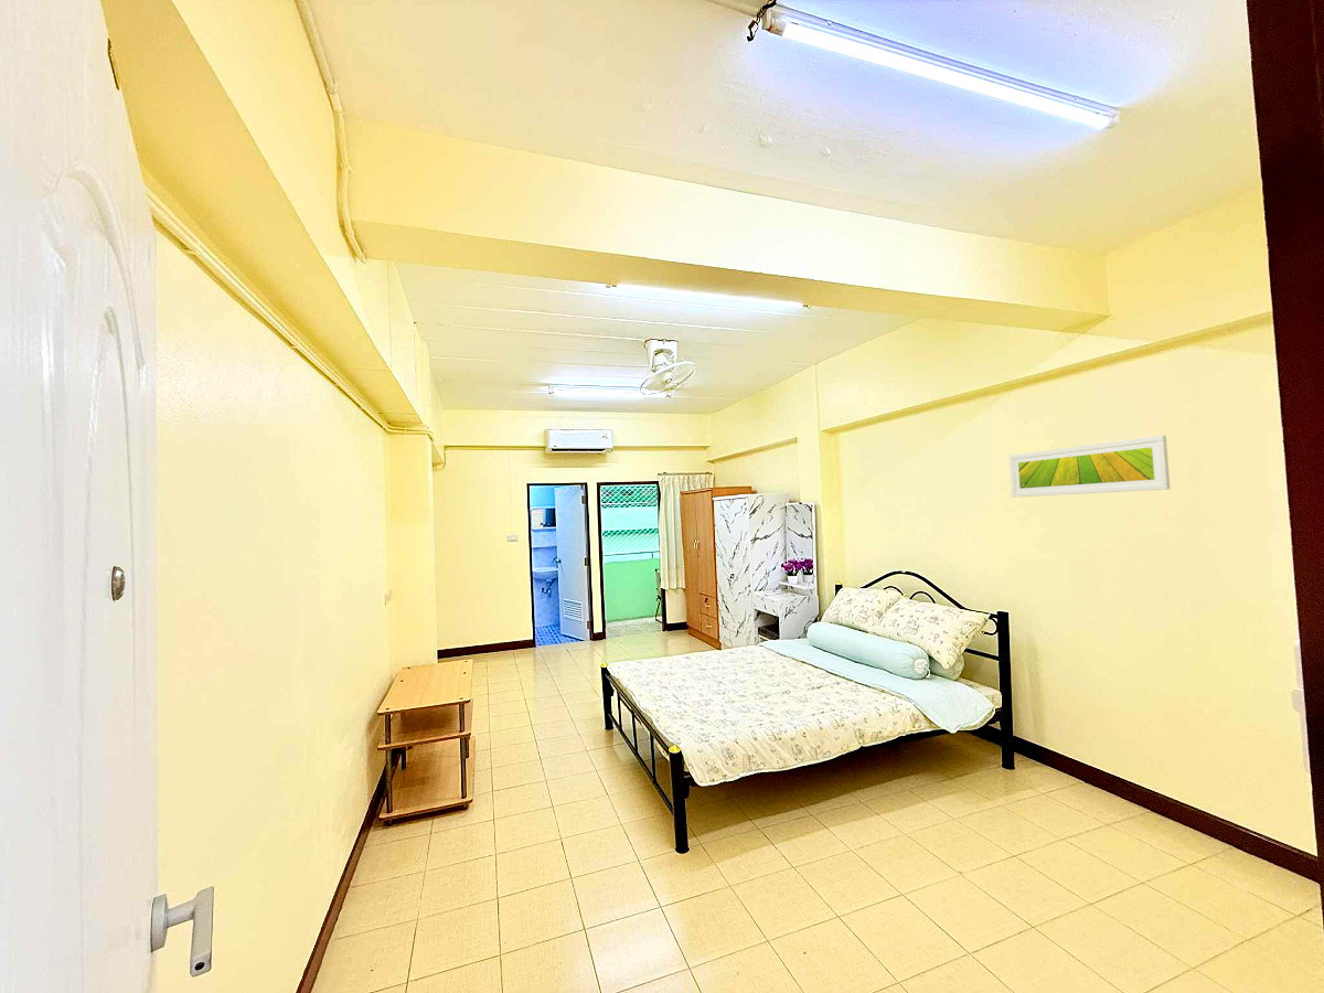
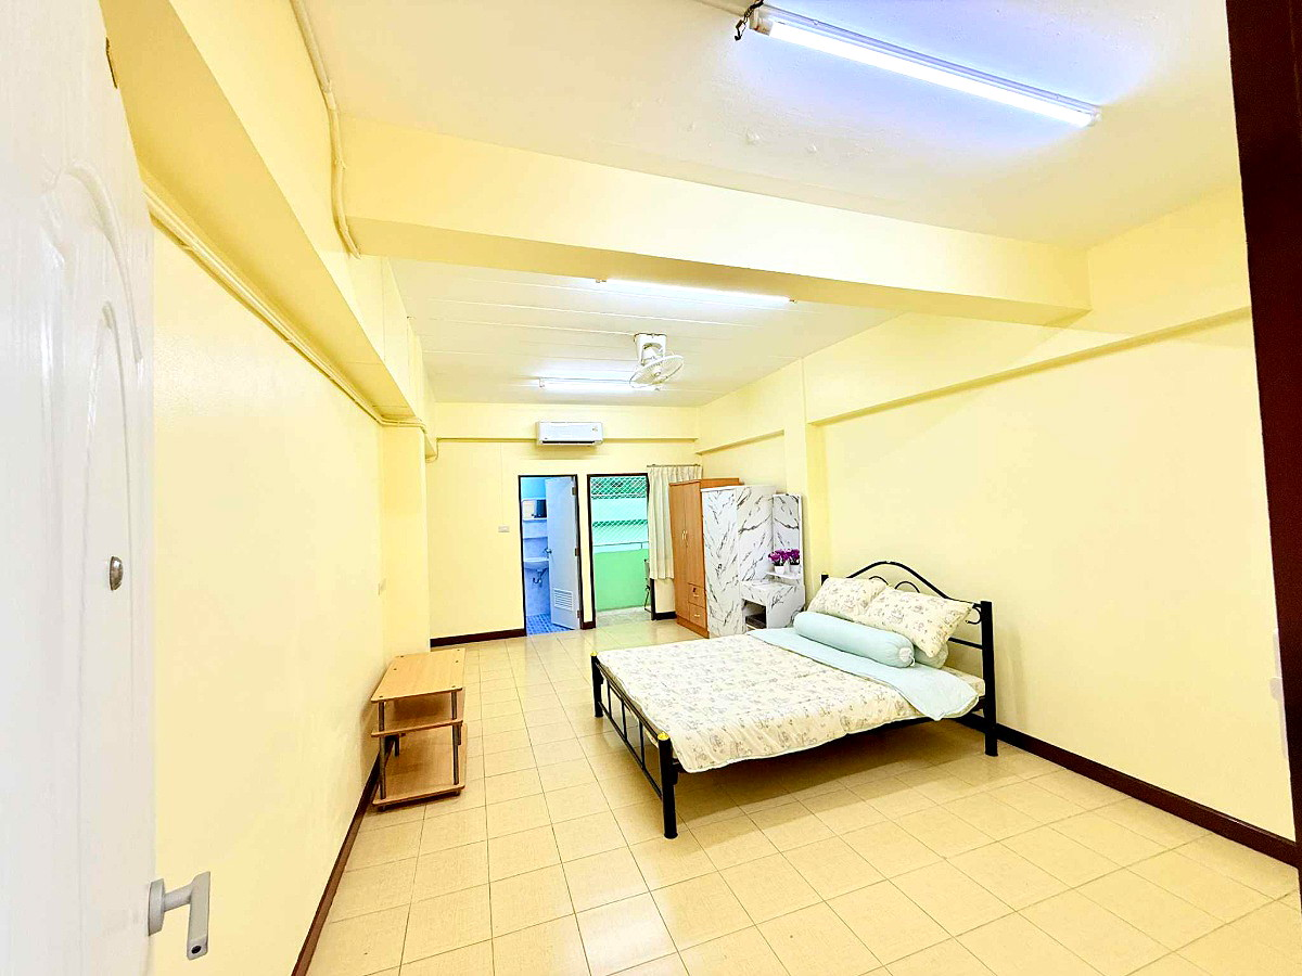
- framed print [1008,435,1171,499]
